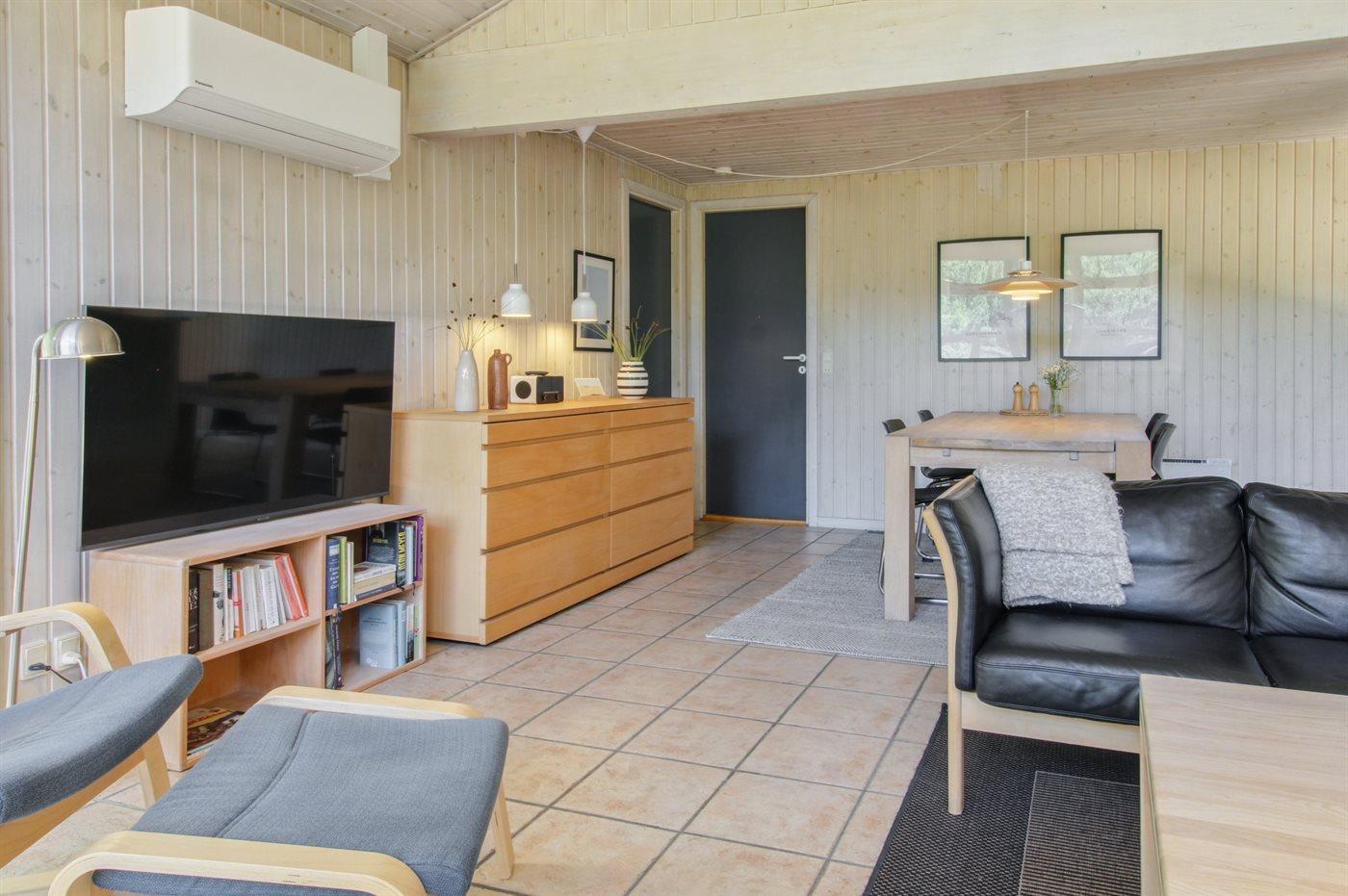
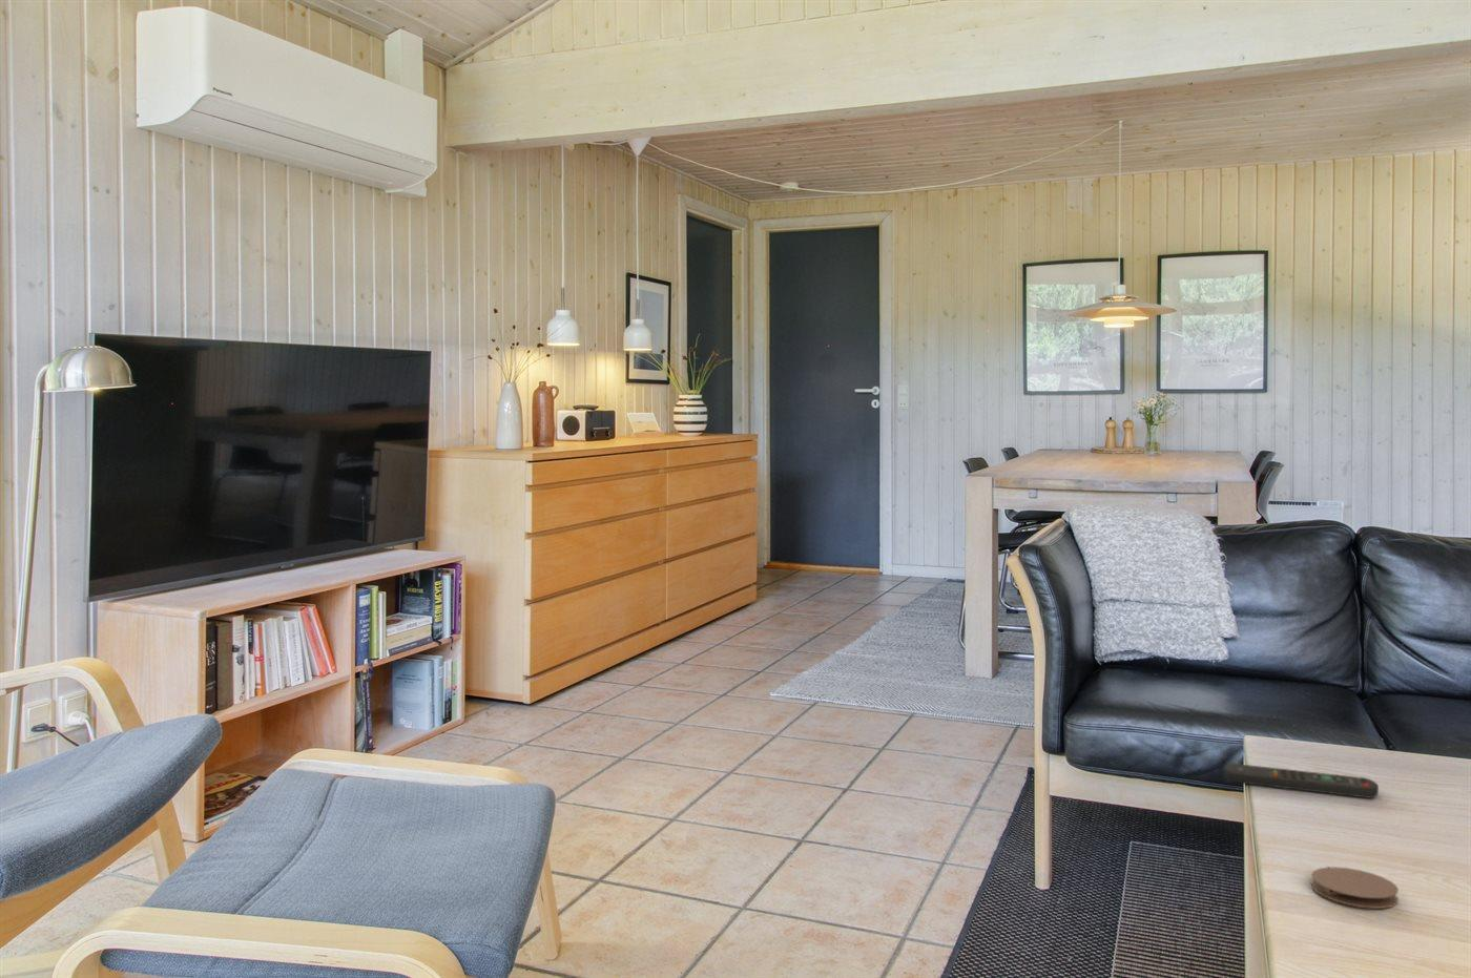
+ coaster [1311,866,1400,909]
+ remote control [1223,763,1379,799]
